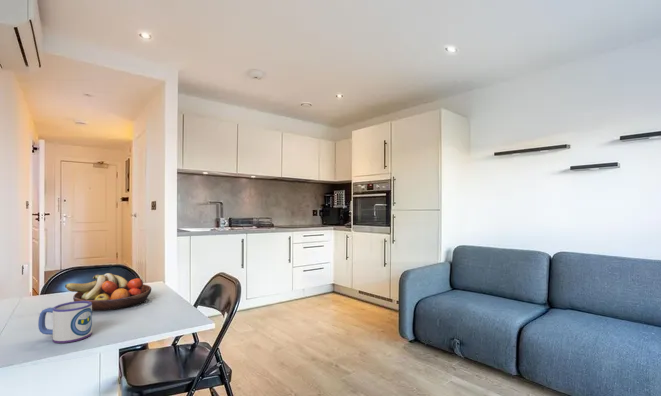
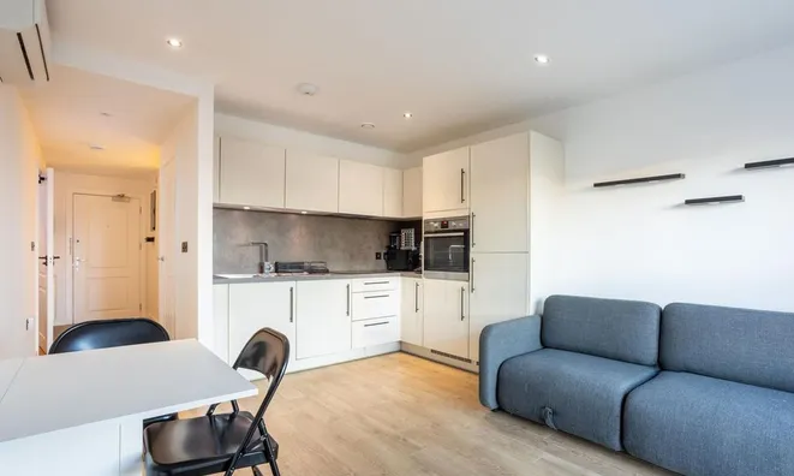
- mug [37,301,93,344]
- fruit bowl [64,272,152,312]
